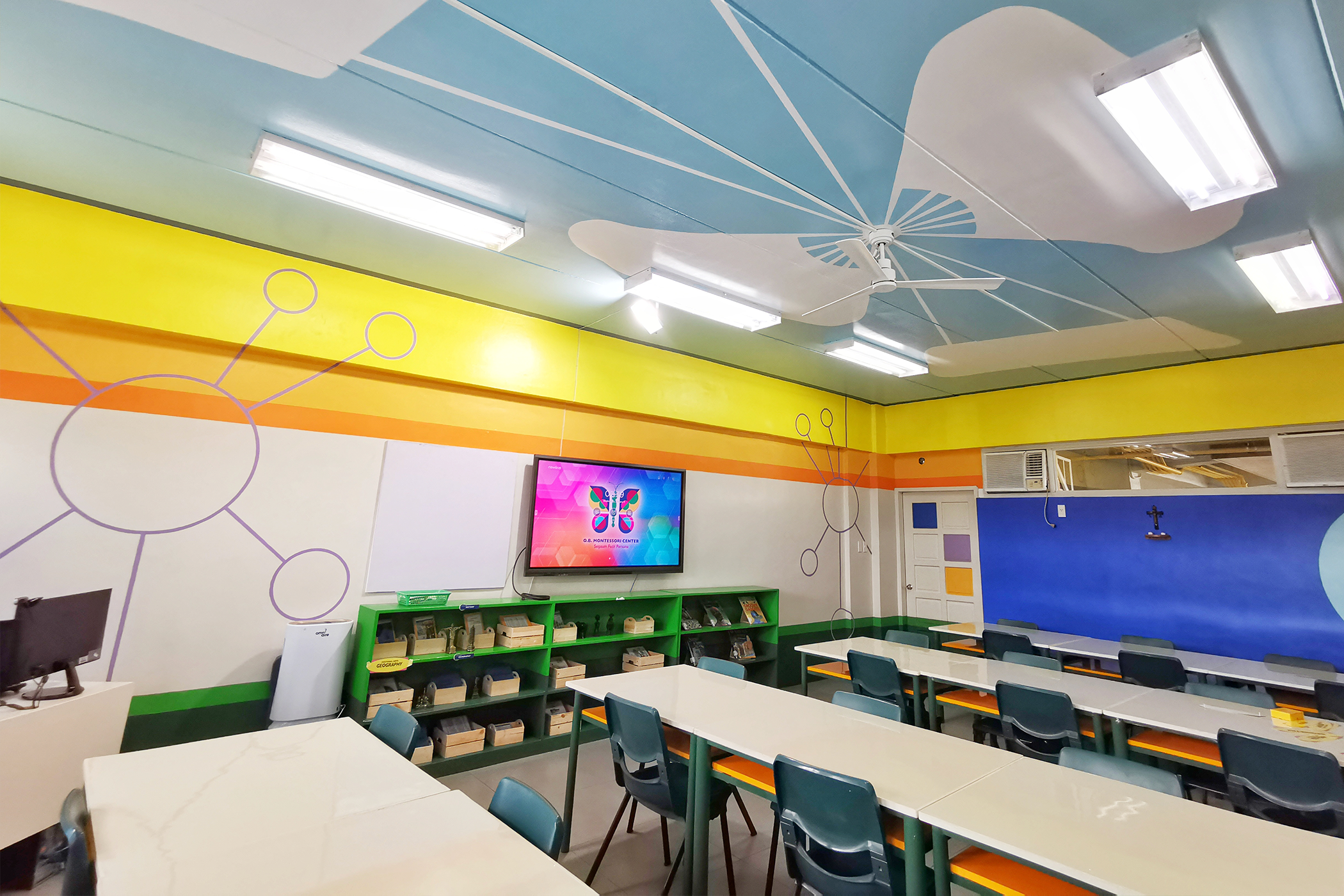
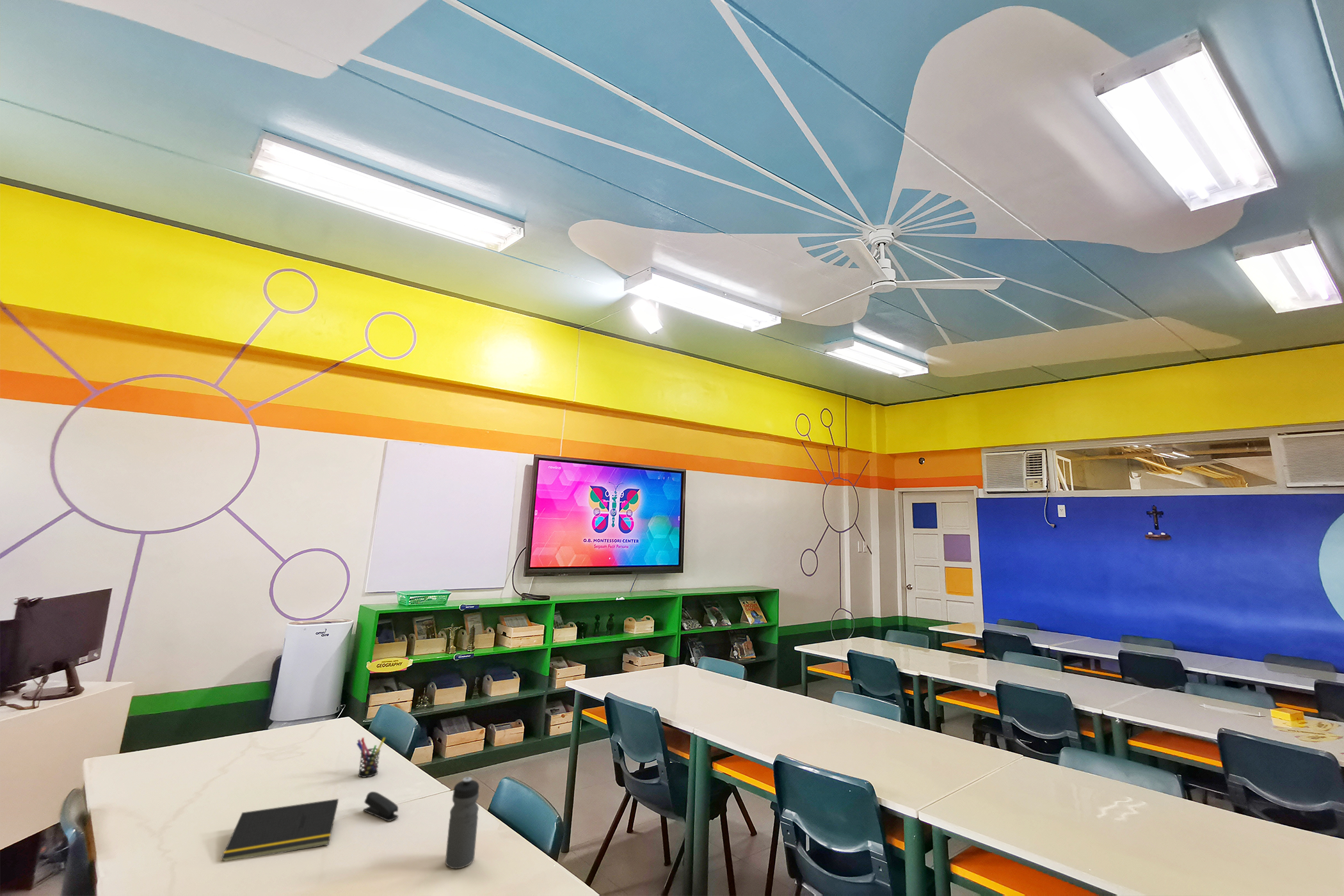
+ stapler [362,791,399,822]
+ notepad [221,798,339,862]
+ water bottle [445,776,480,869]
+ pen holder [356,737,386,778]
